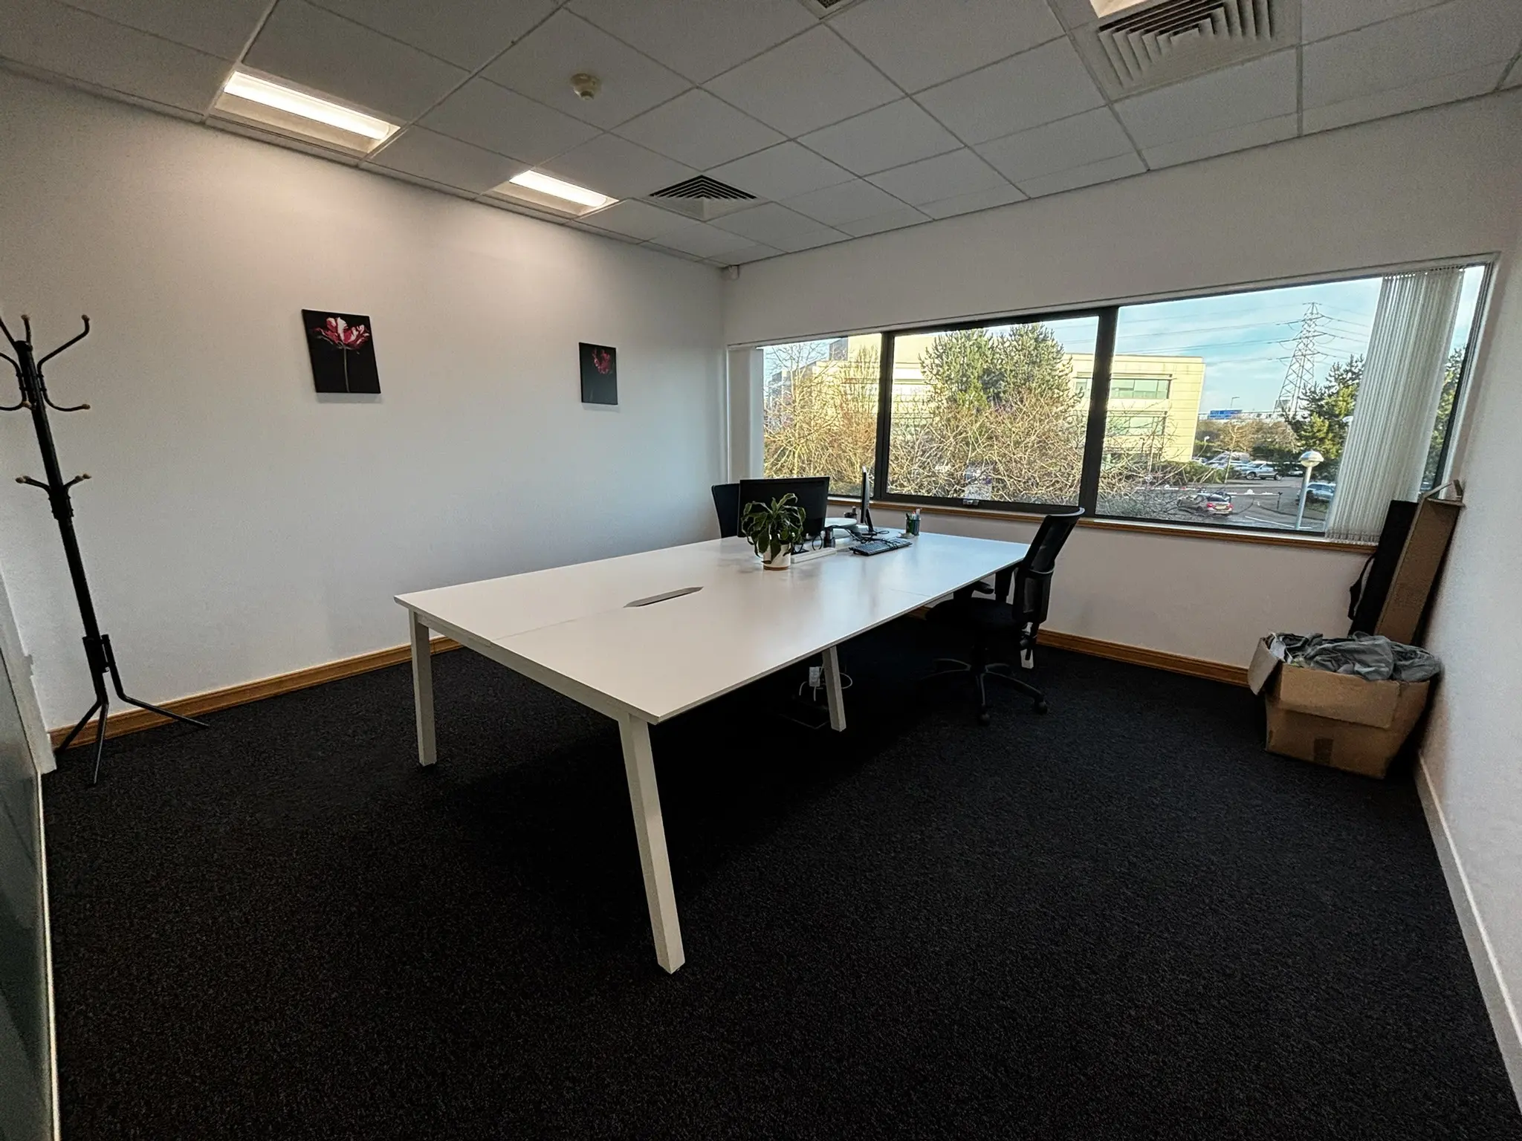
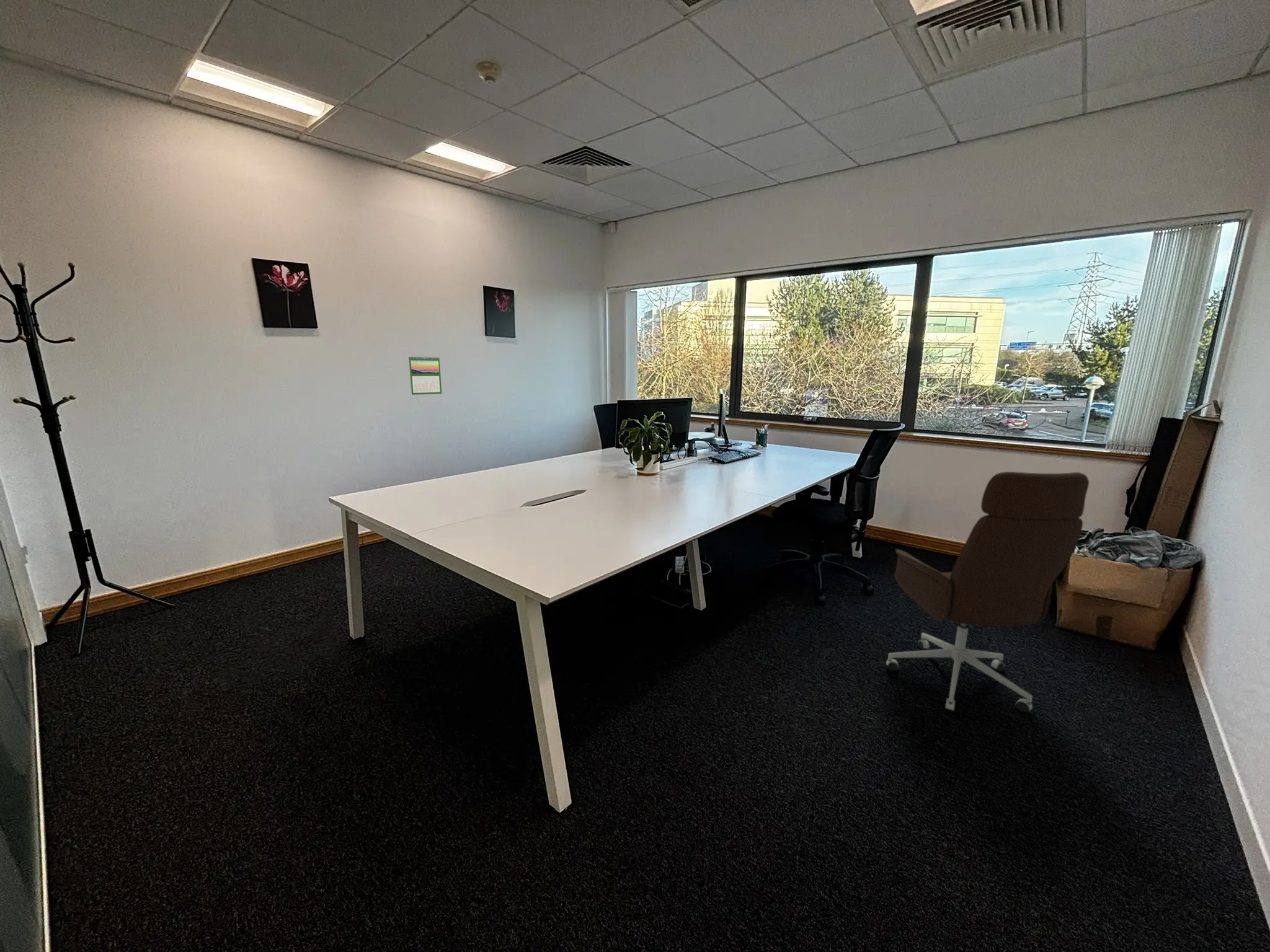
+ office chair [886,471,1090,713]
+ calendar [408,355,442,395]
